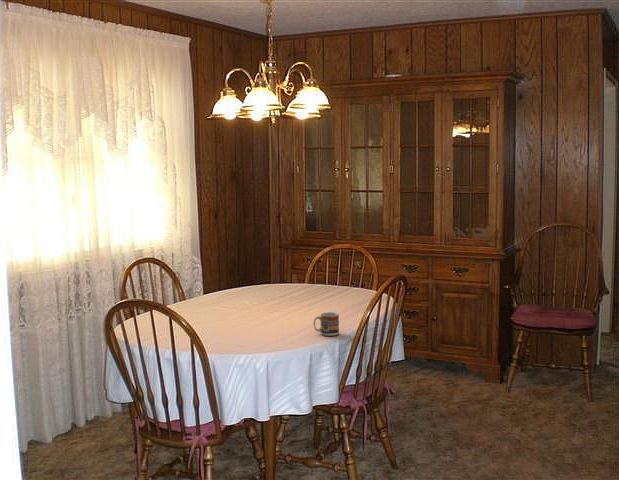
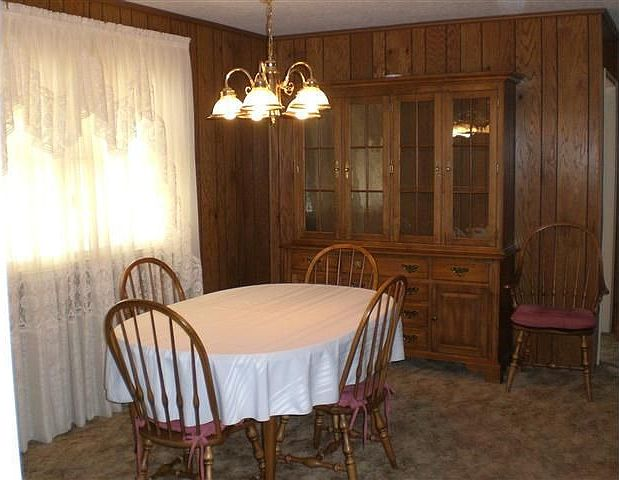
- cup [312,311,340,337]
